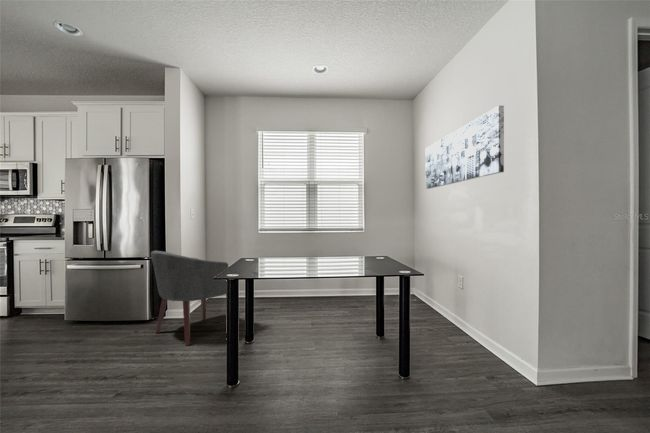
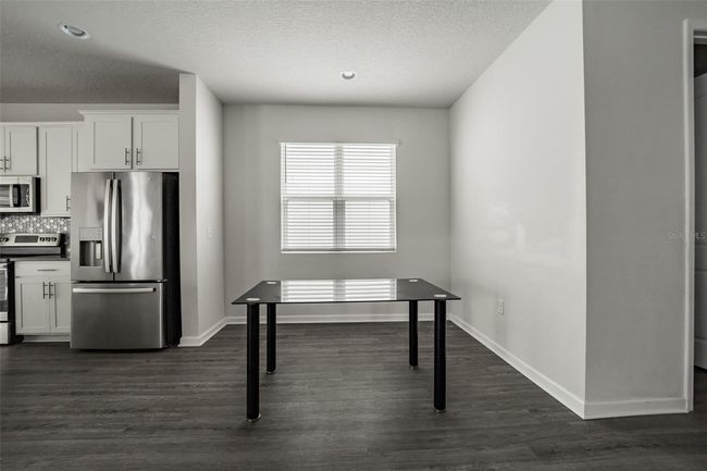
- chair [150,250,229,347]
- wall art [425,105,505,190]
